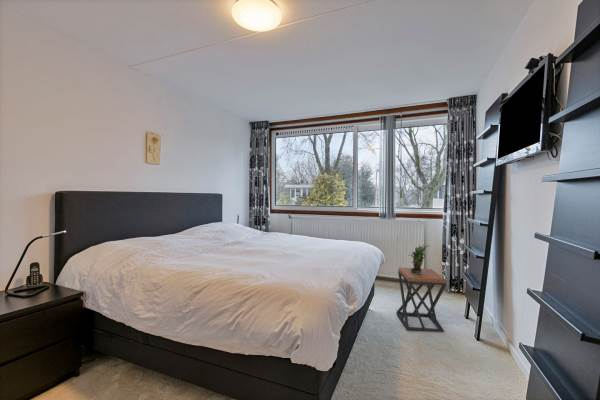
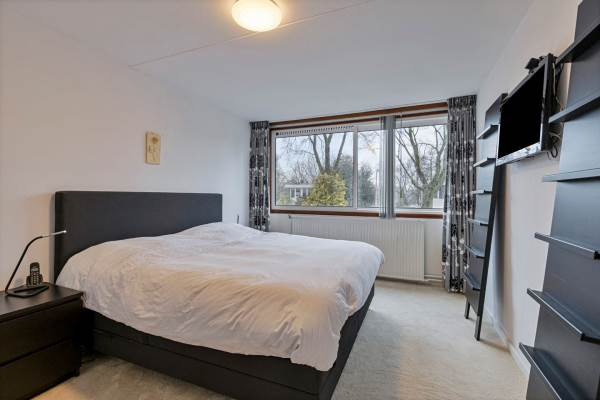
- stool [395,266,448,333]
- potted plant [408,243,431,274]
